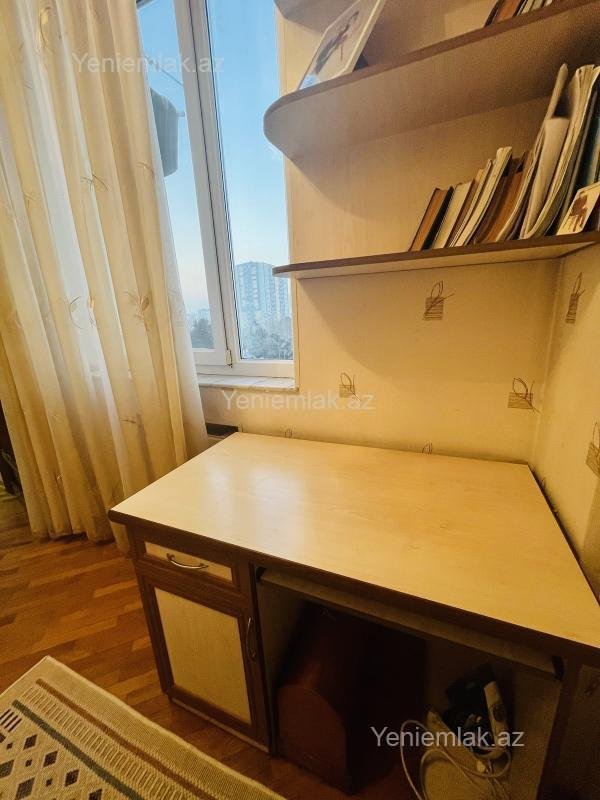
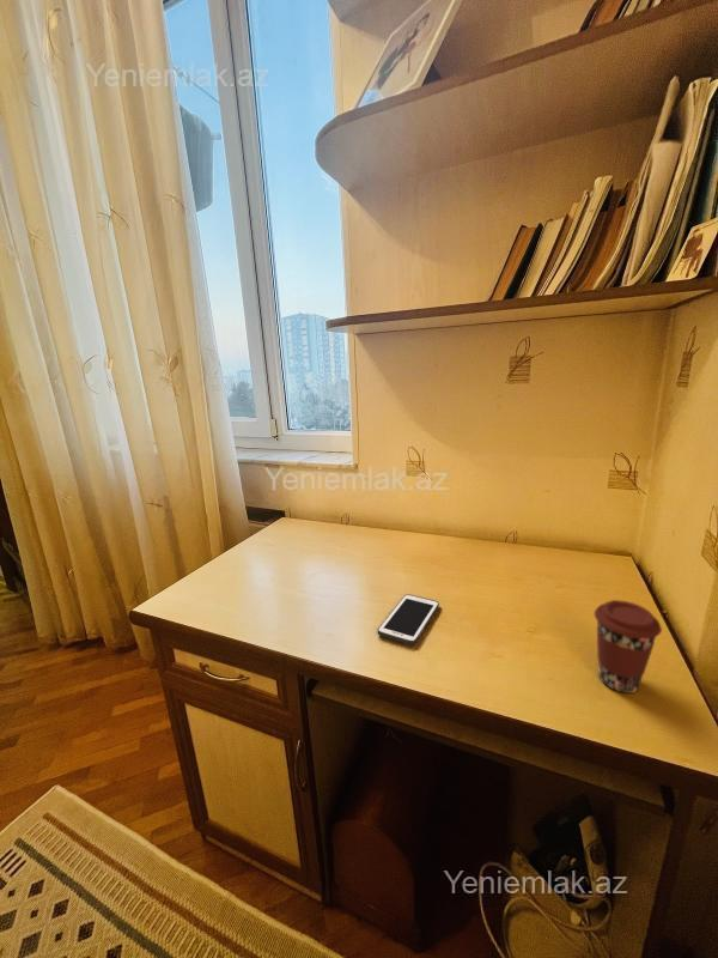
+ cell phone [377,593,440,645]
+ coffee cup [592,599,663,695]
